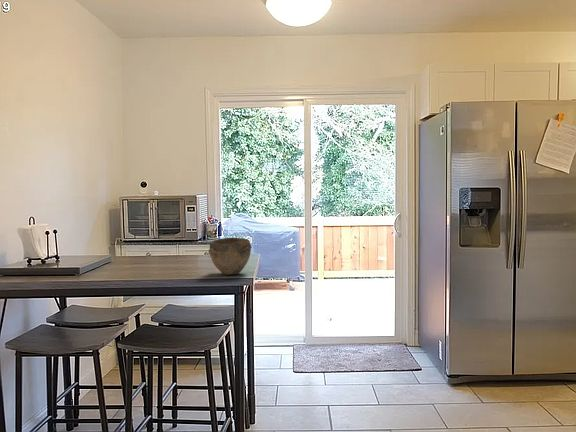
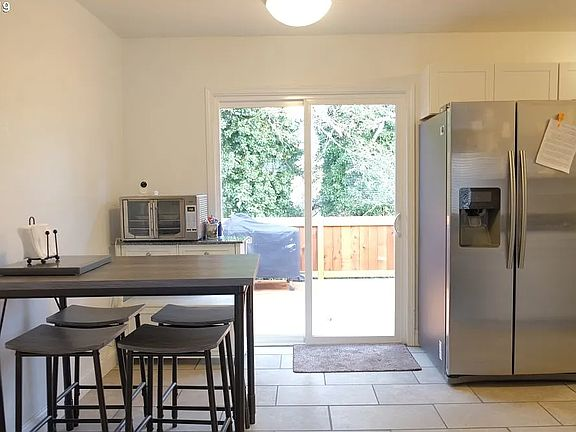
- bowl [207,237,252,276]
